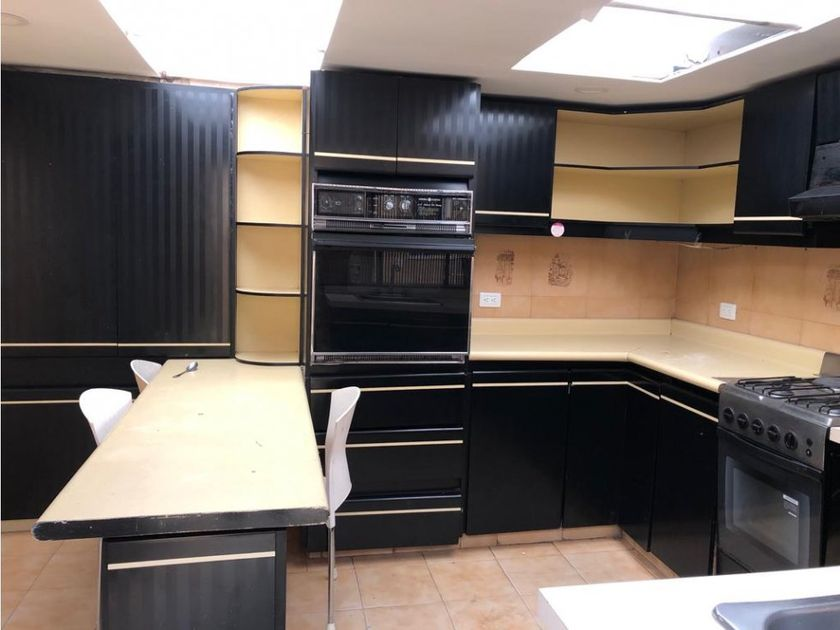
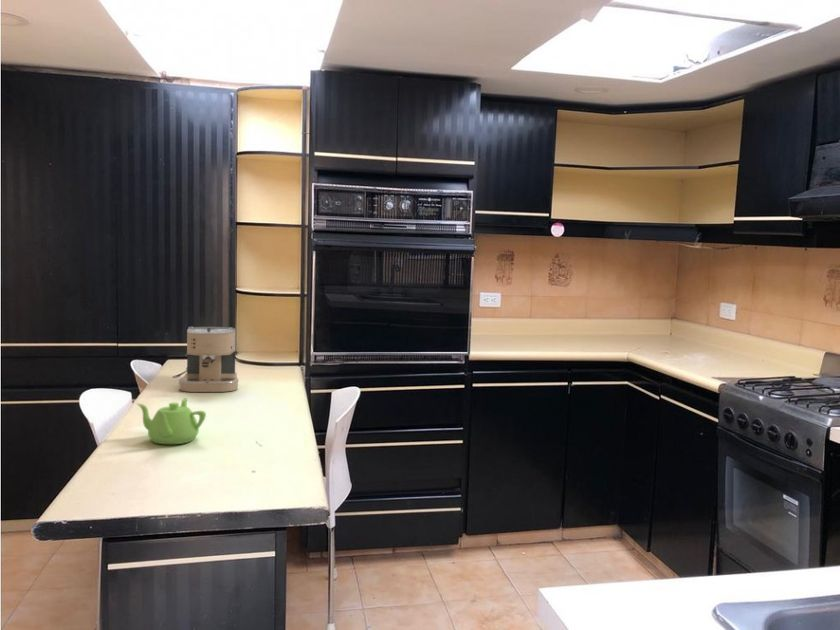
+ teapot [136,397,207,445]
+ coffee maker [178,326,240,393]
